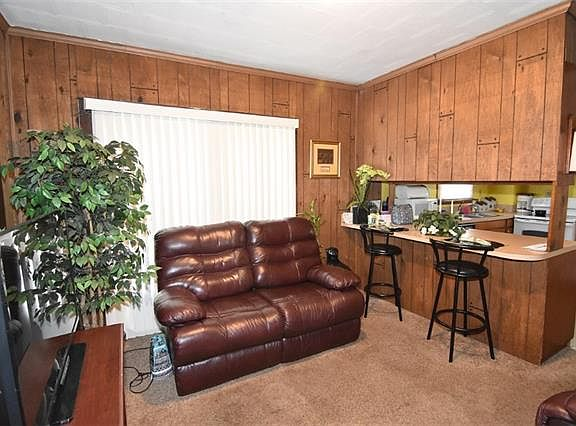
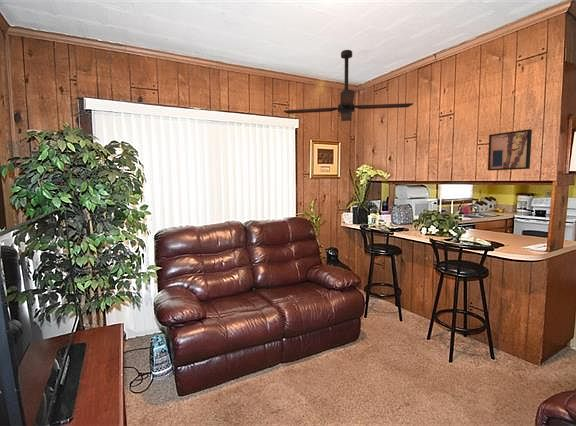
+ ceiling fan [282,49,414,122]
+ wall art [487,128,533,172]
